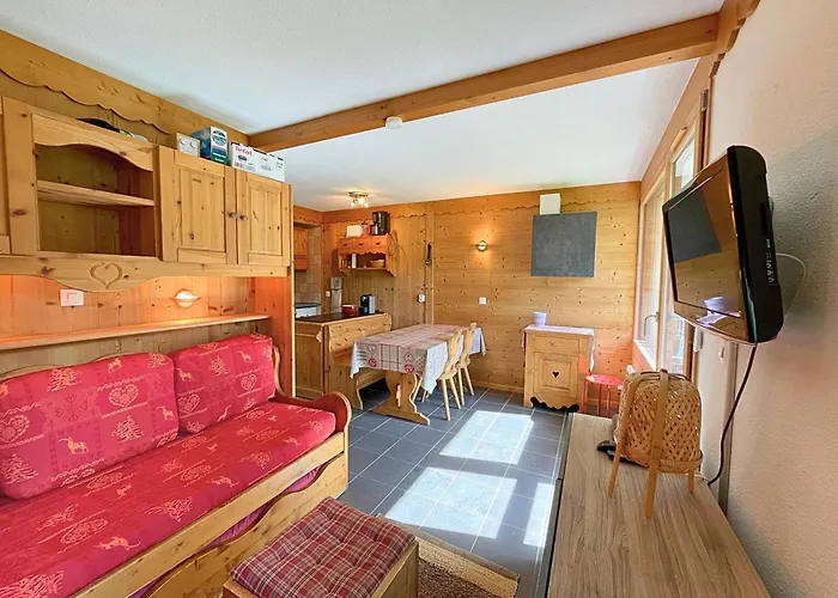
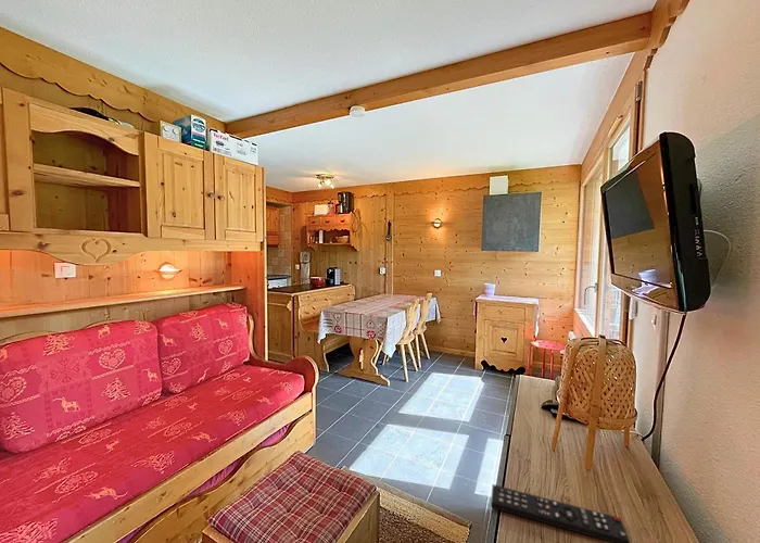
+ remote control [490,483,631,543]
